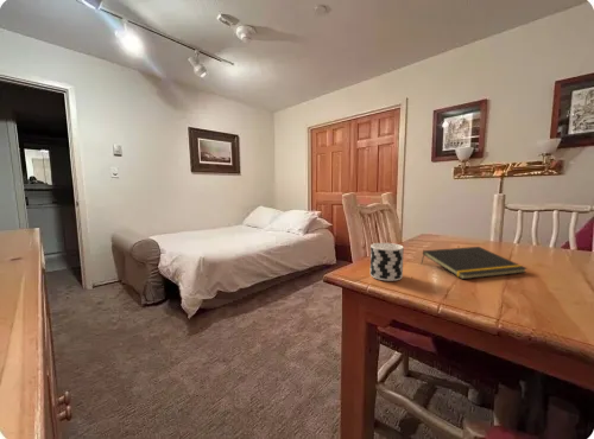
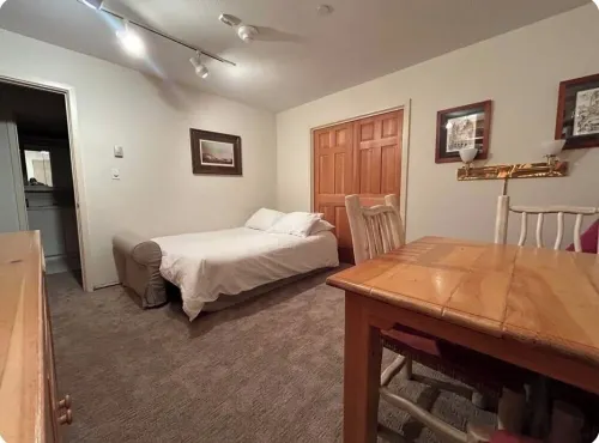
- notepad [421,246,529,280]
- cup [369,242,405,282]
